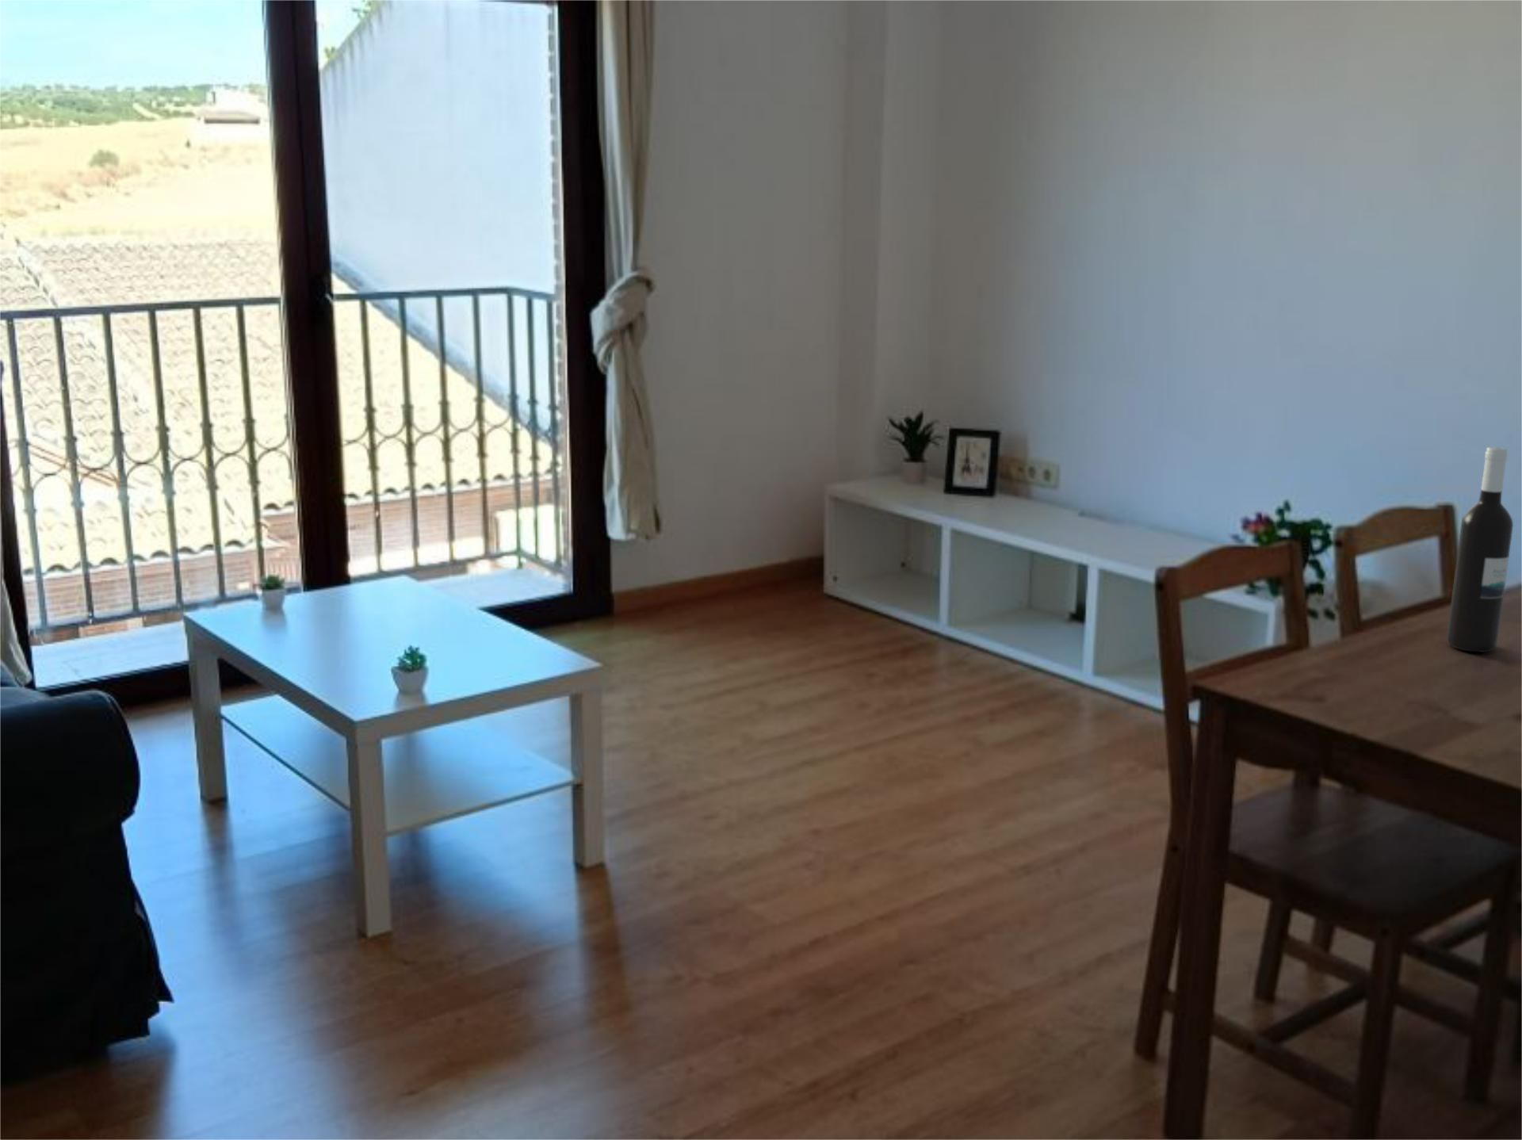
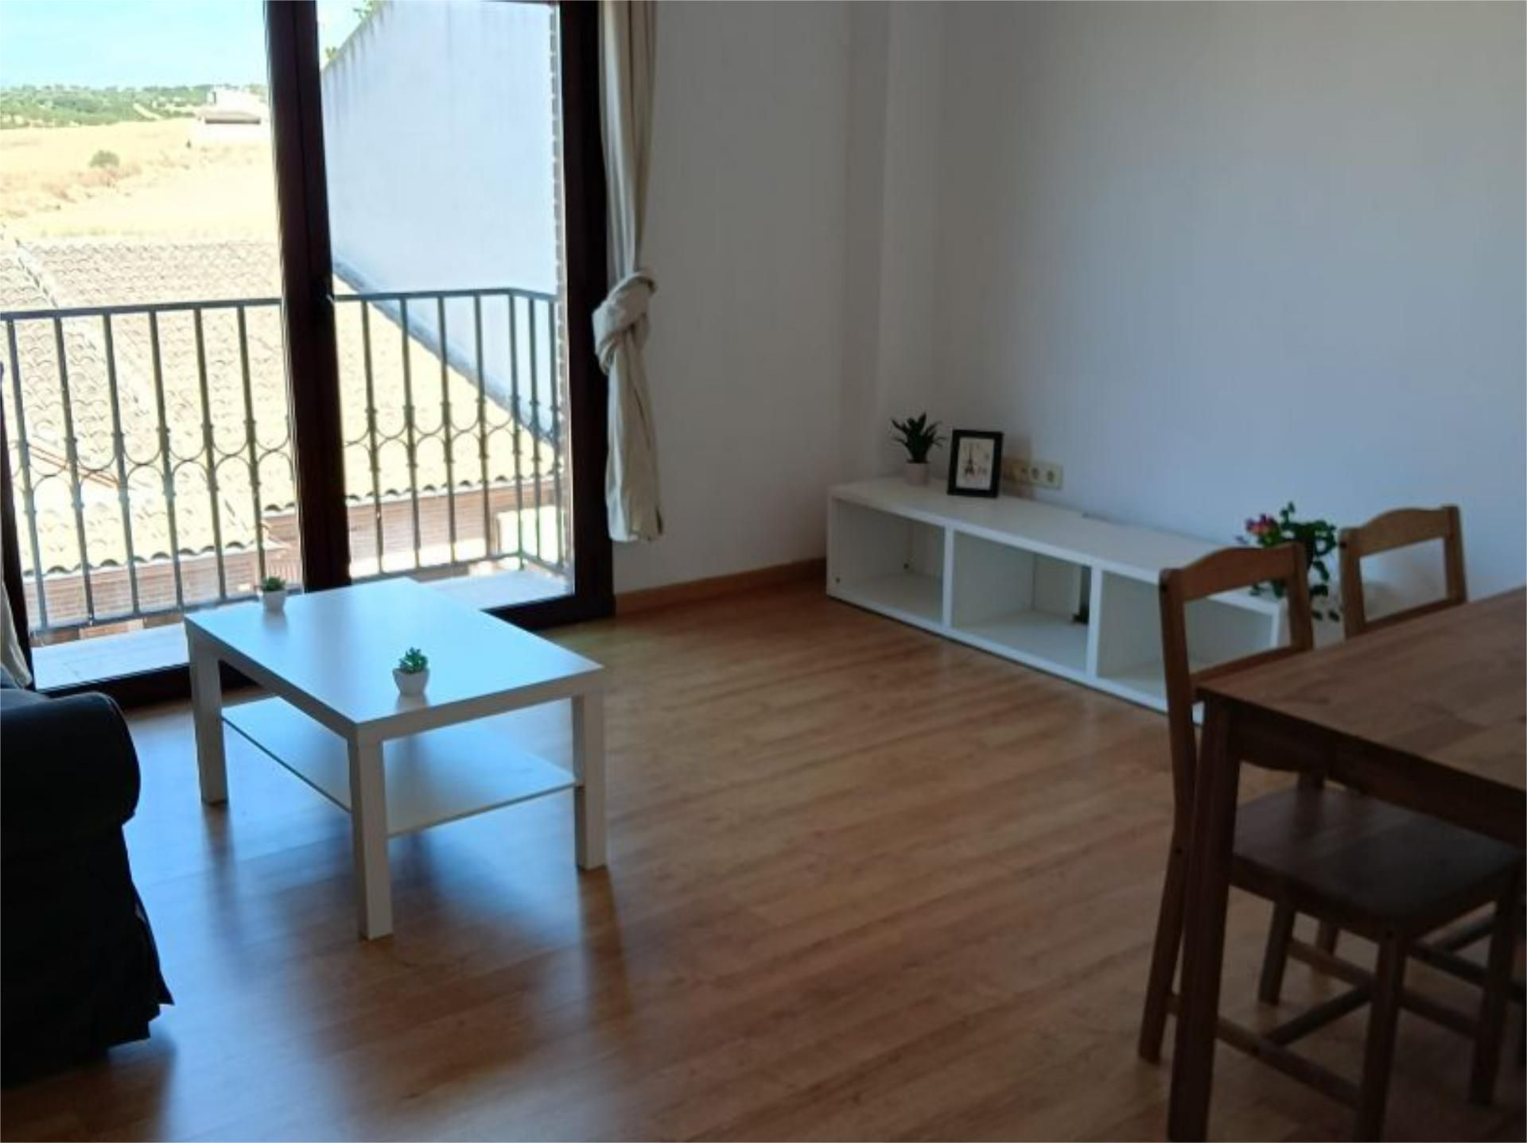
- wine bottle [1445,447,1514,654]
